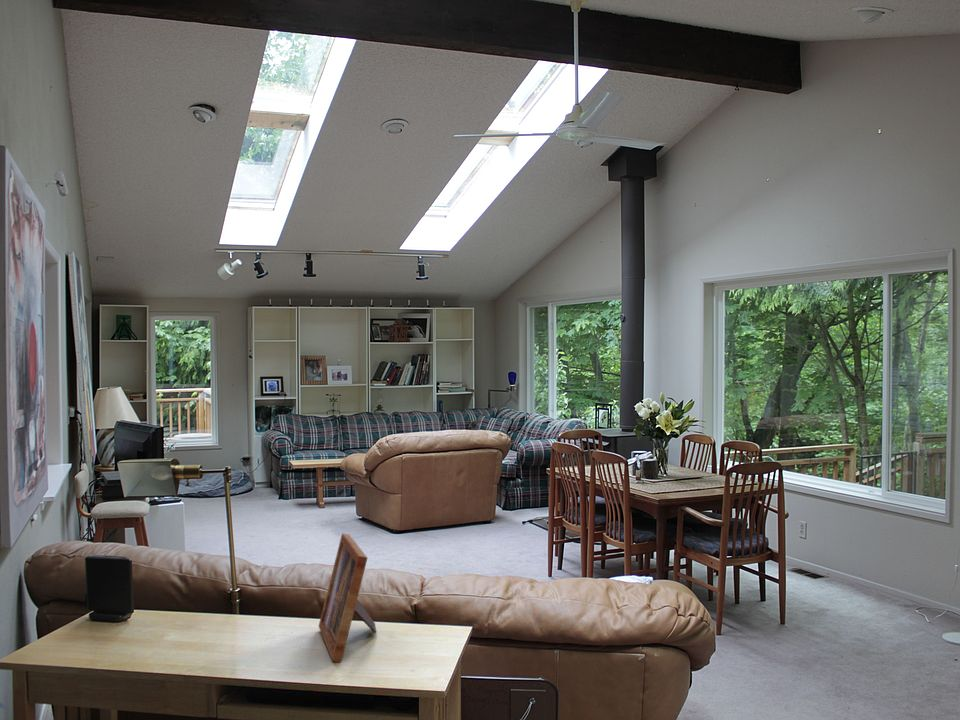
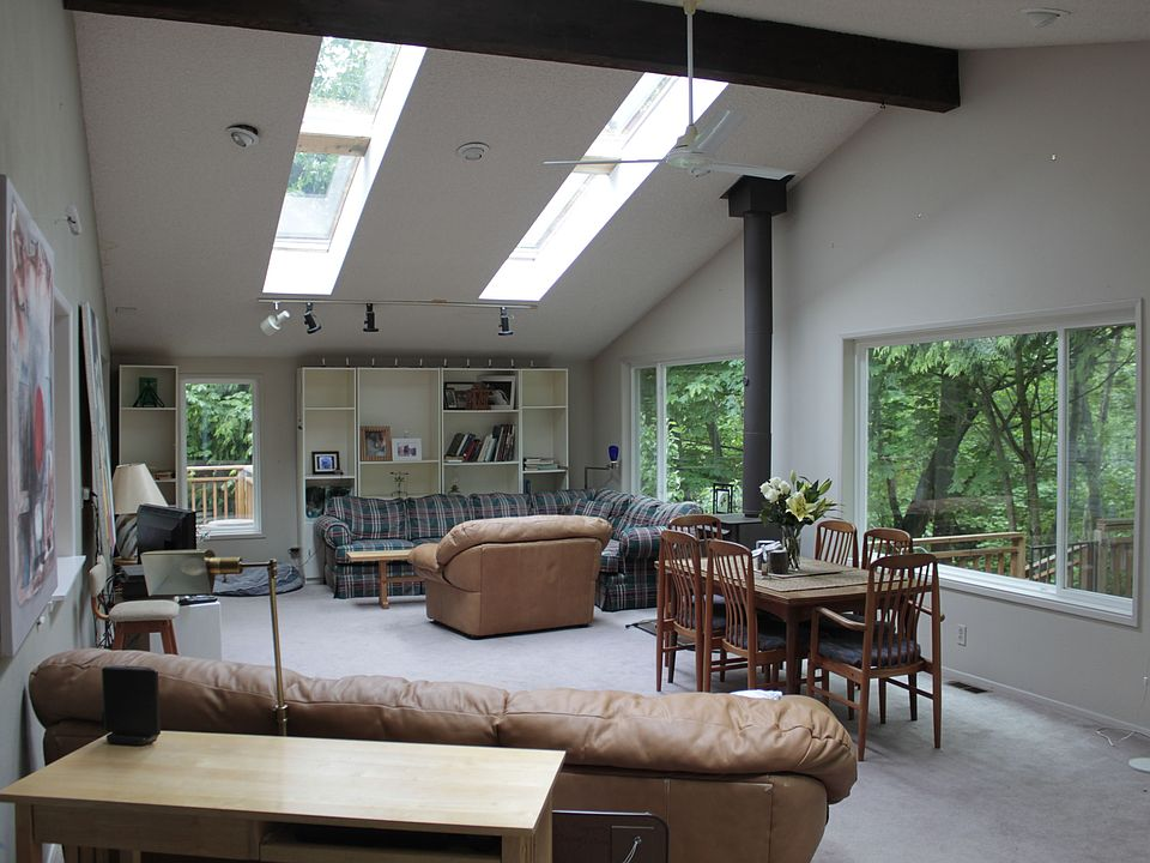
- picture frame [318,532,377,663]
